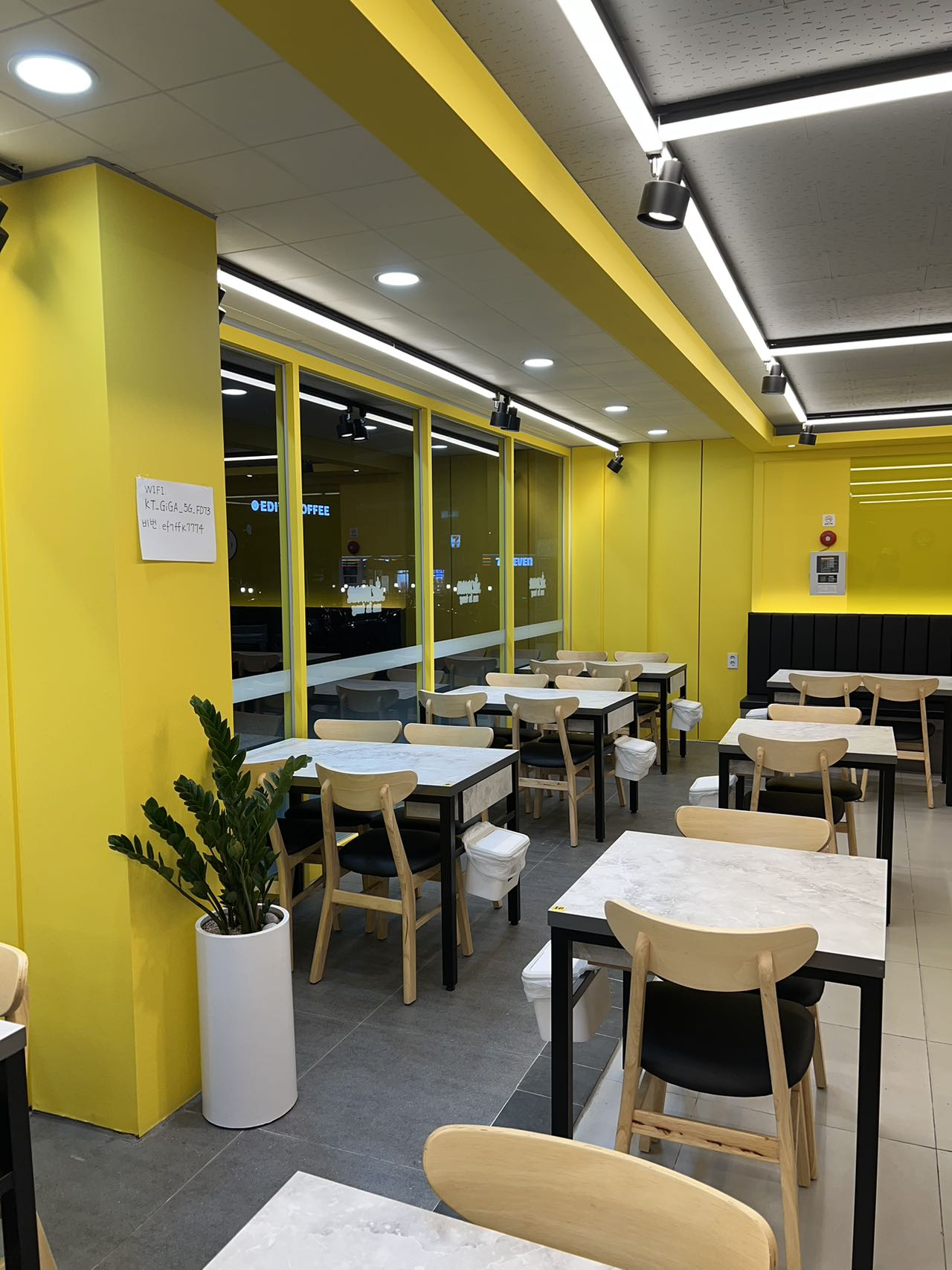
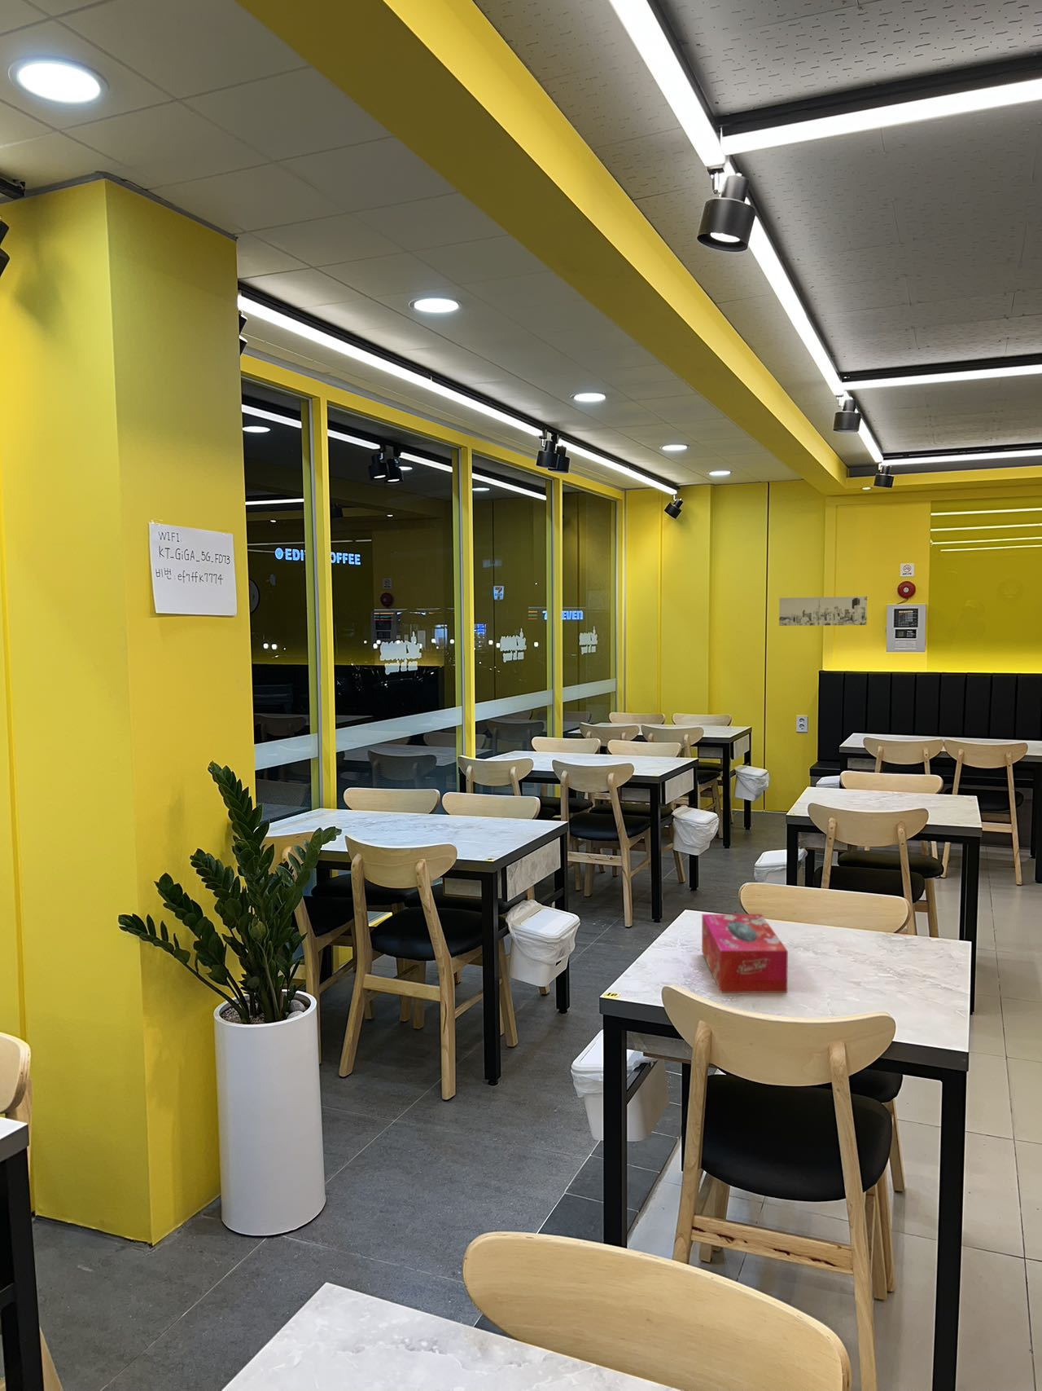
+ wall art [778,596,868,626]
+ tissue box [701,913,789,993]
